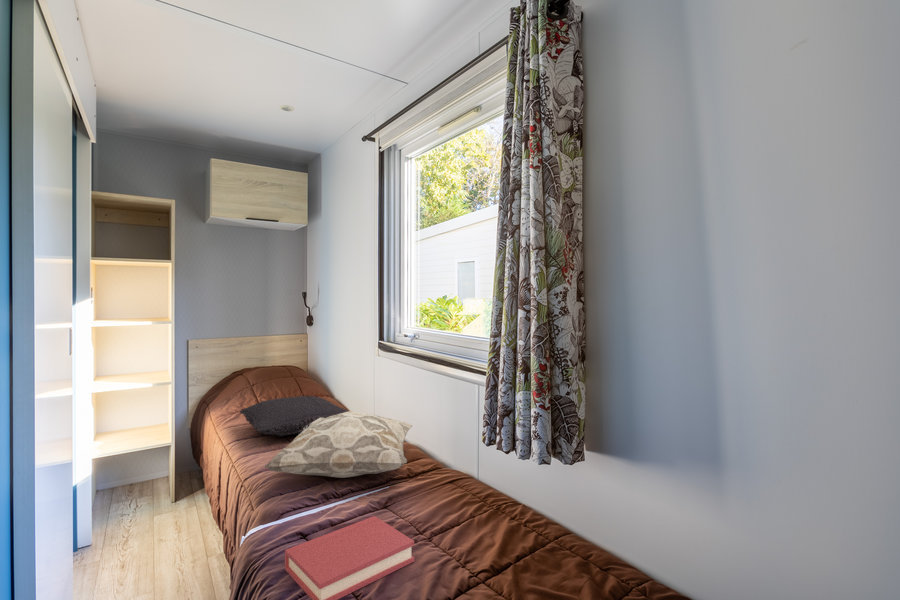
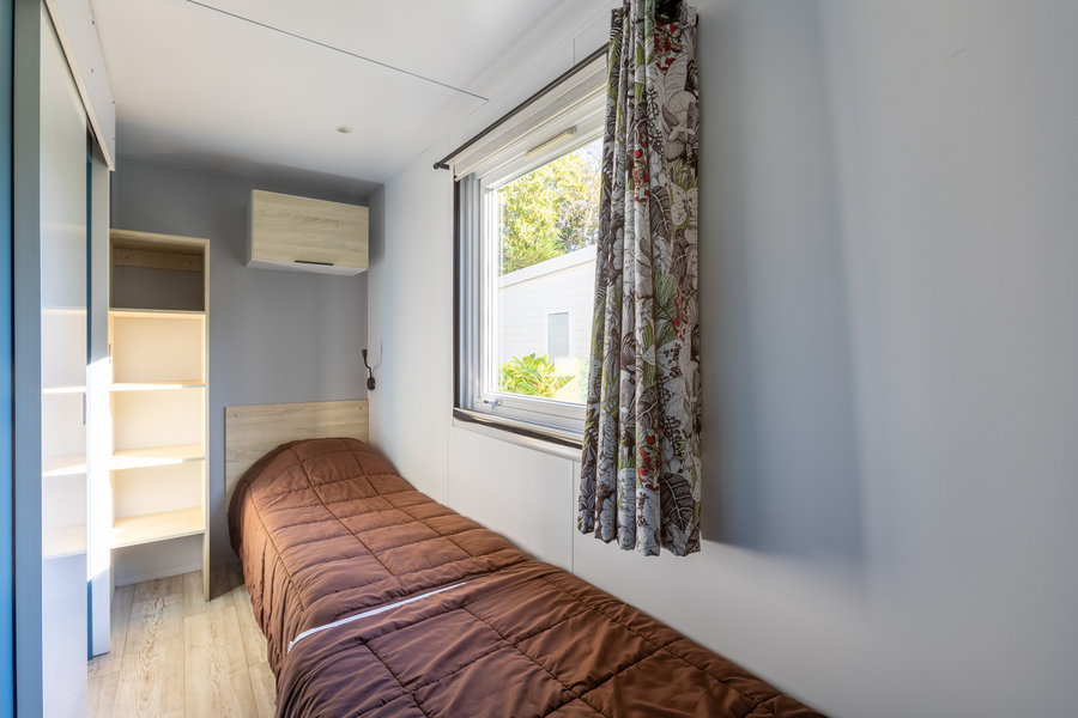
- decorative pillow [263,410,413,479]
- pillow [239,395,350,438]
- hardback book [284,515,415,600]
